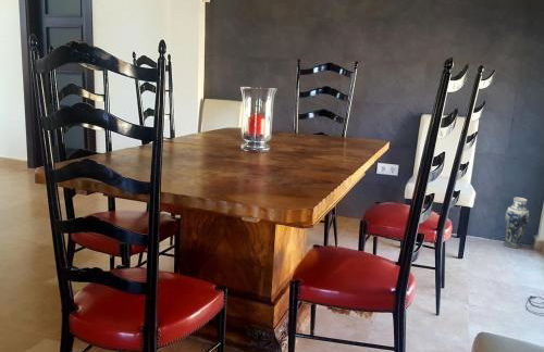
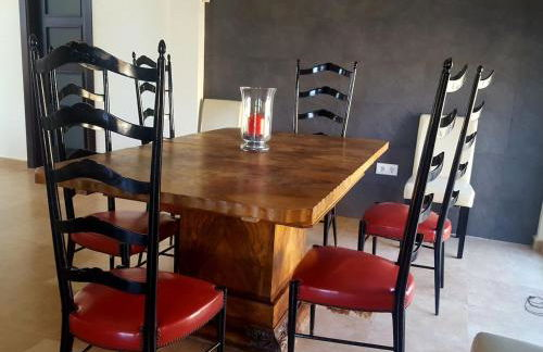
- vase [503,197,530,249]
